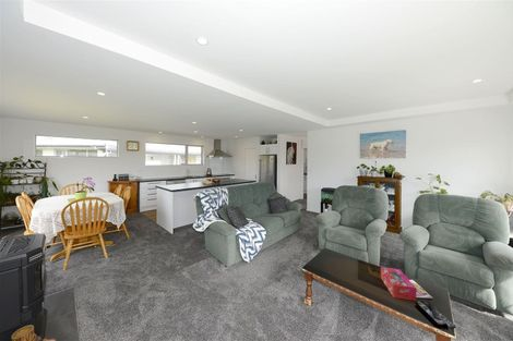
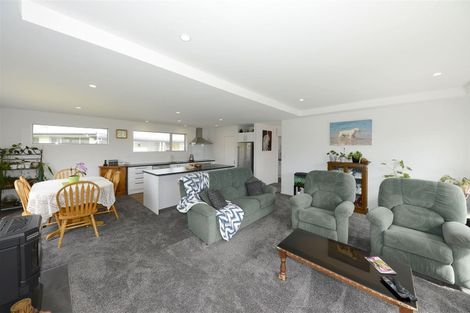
- tissue box [380,266,417,302]
